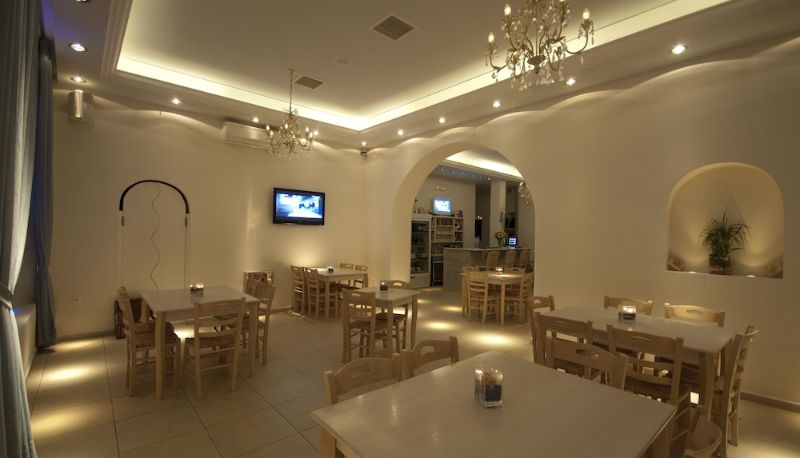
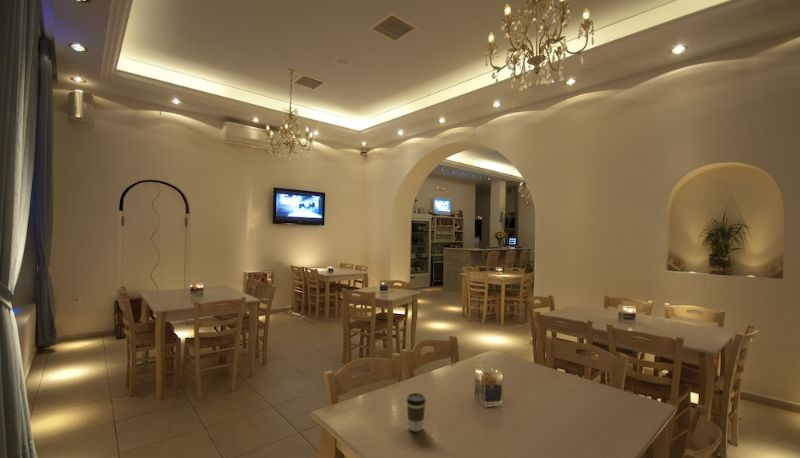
+ coffee cup [406,392,427,432]
